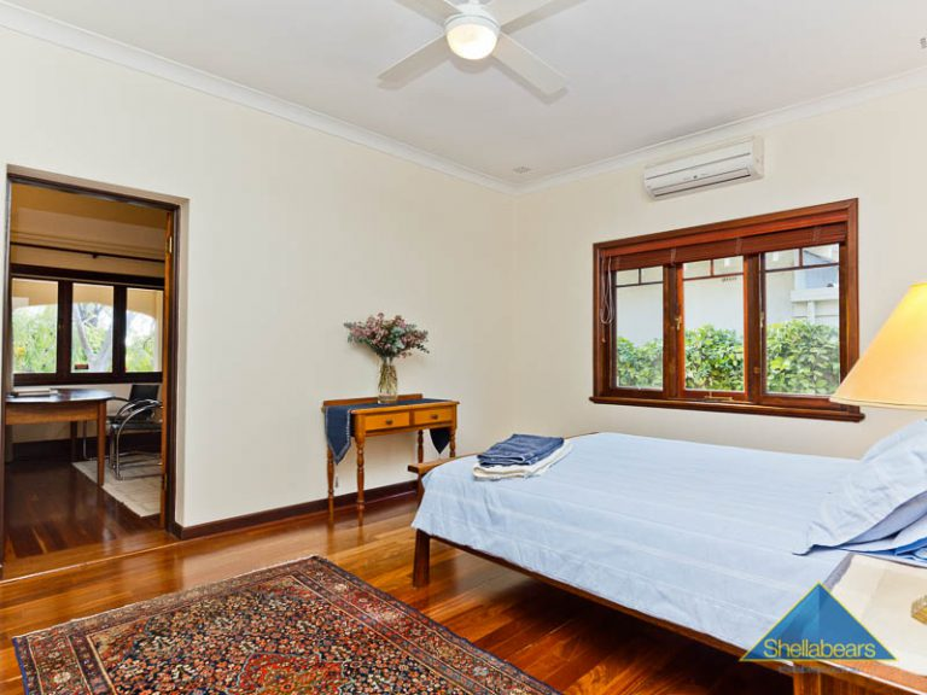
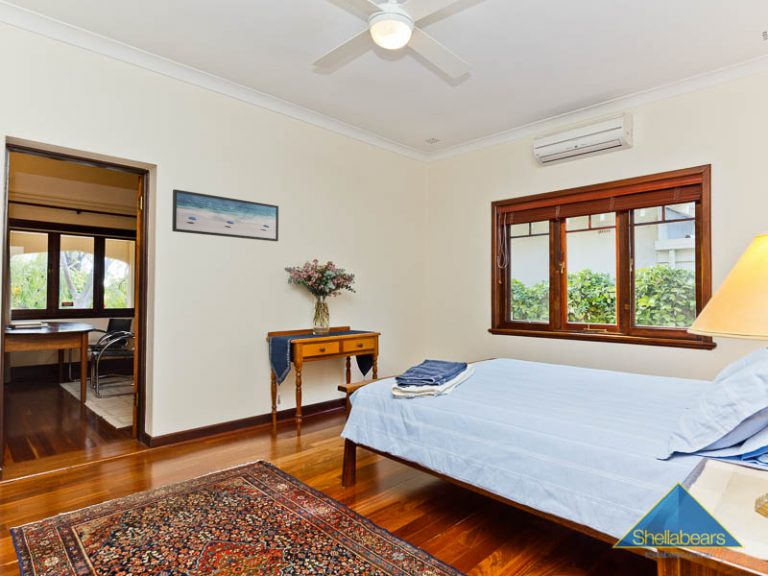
+ wall art [171,188,280,242]
